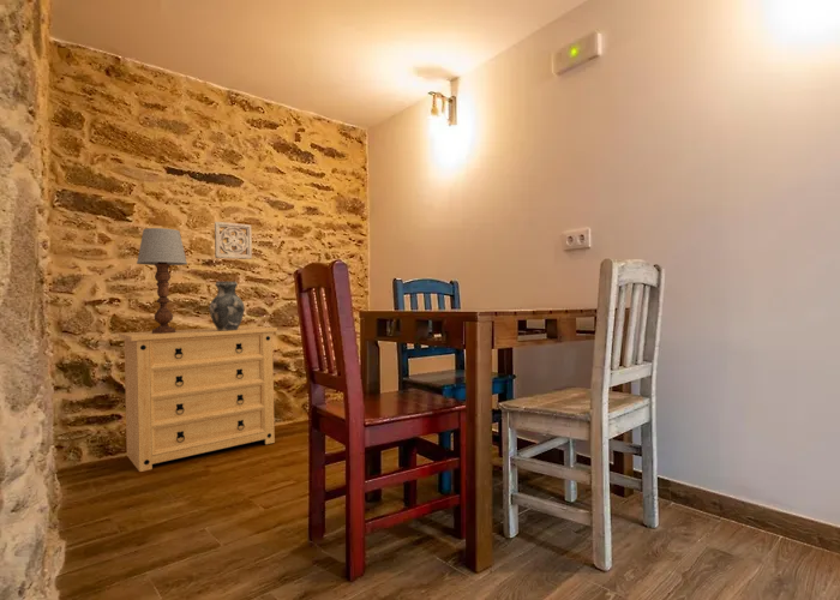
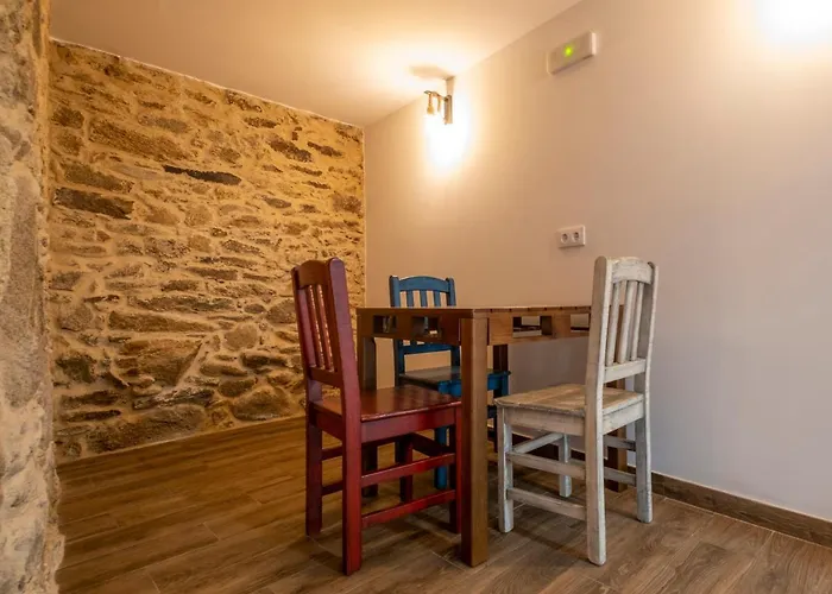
- dresser [118,325,278,473]
- wall ornament [214,221,253,260]
- table lamp [136,227,188,334]
- ceramic jug [208,280,245,331]
